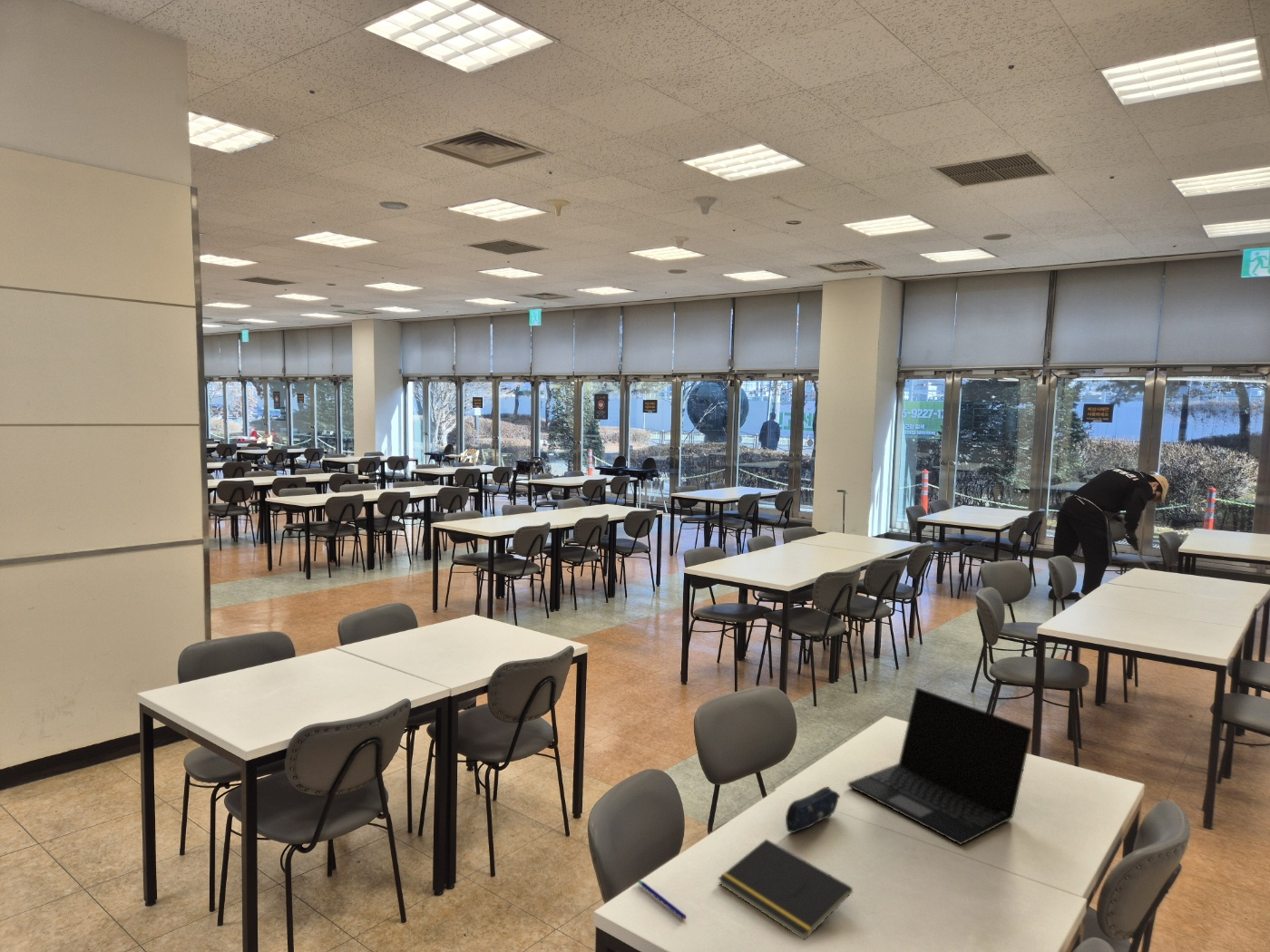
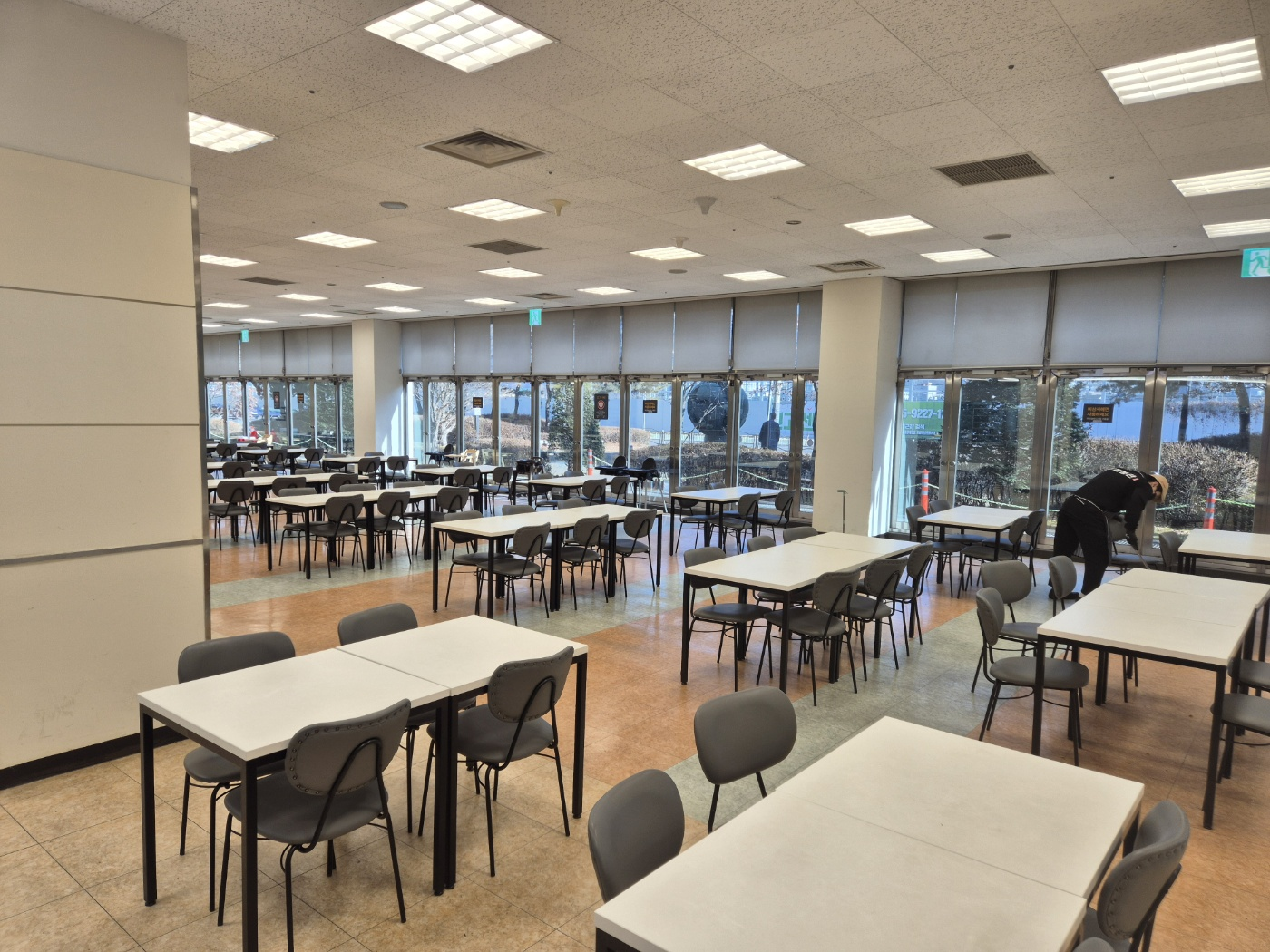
- notepad [718,838,854,941]
- laptop [847,686,1033,846]
- pencil case [785,786,841,834]
- pen [637,879,688,920]
